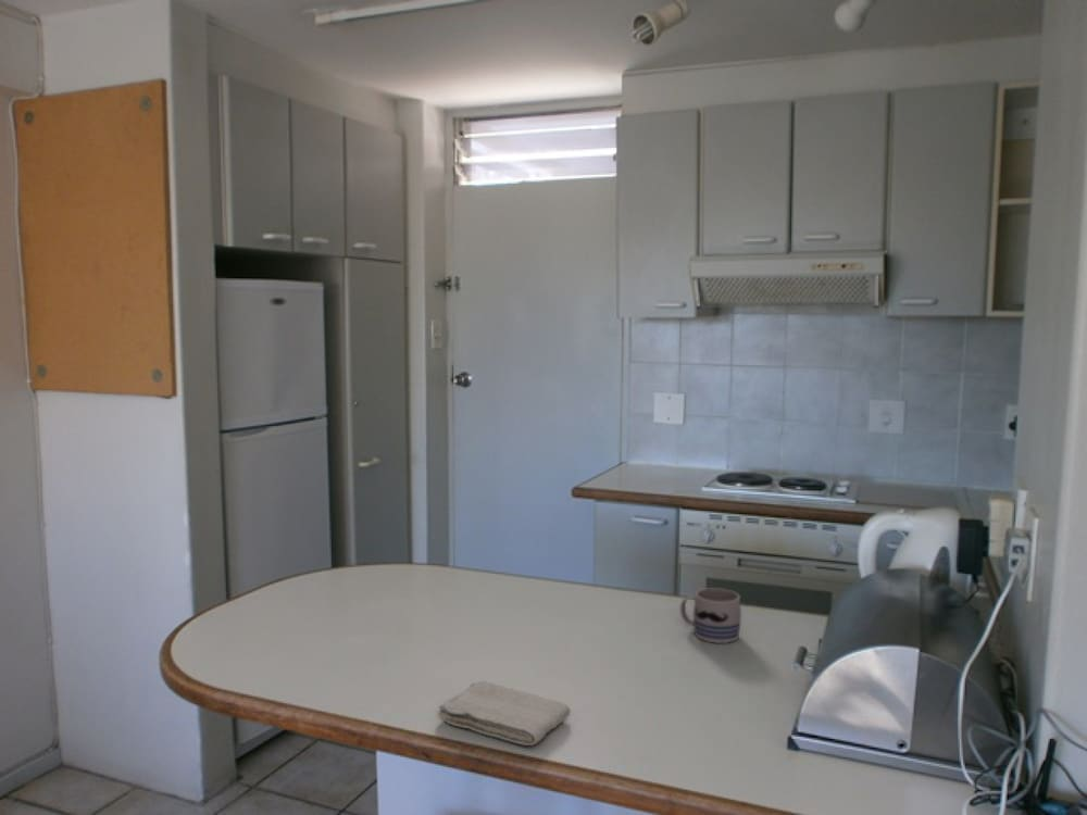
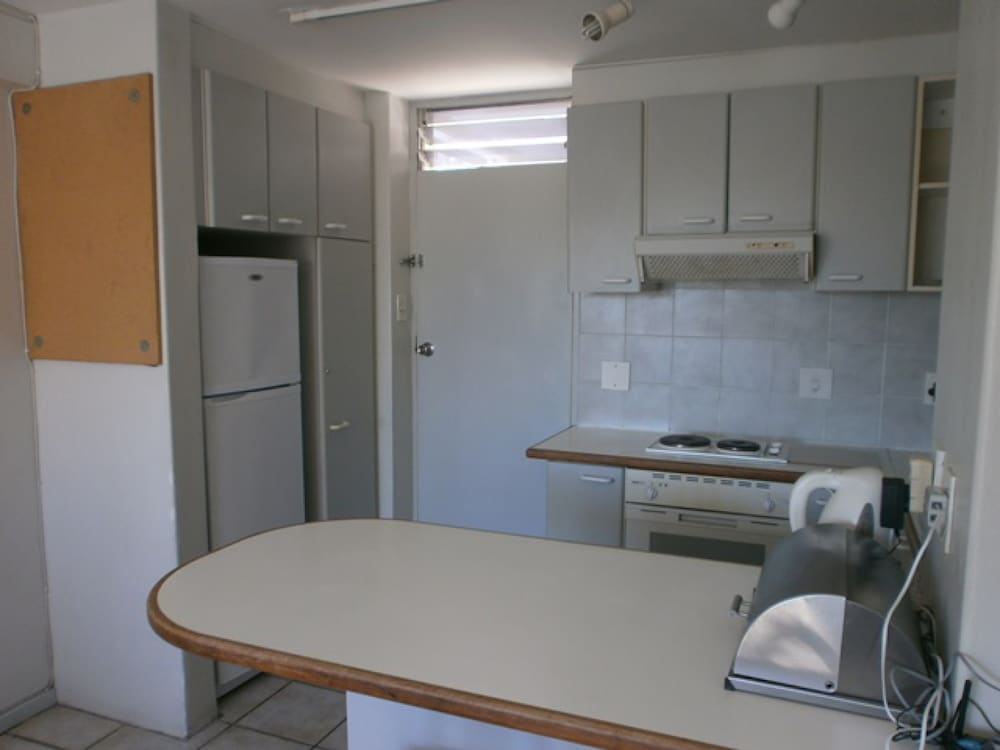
- mug [678,587,742,644]
- washcloth [437,680,572,747]
